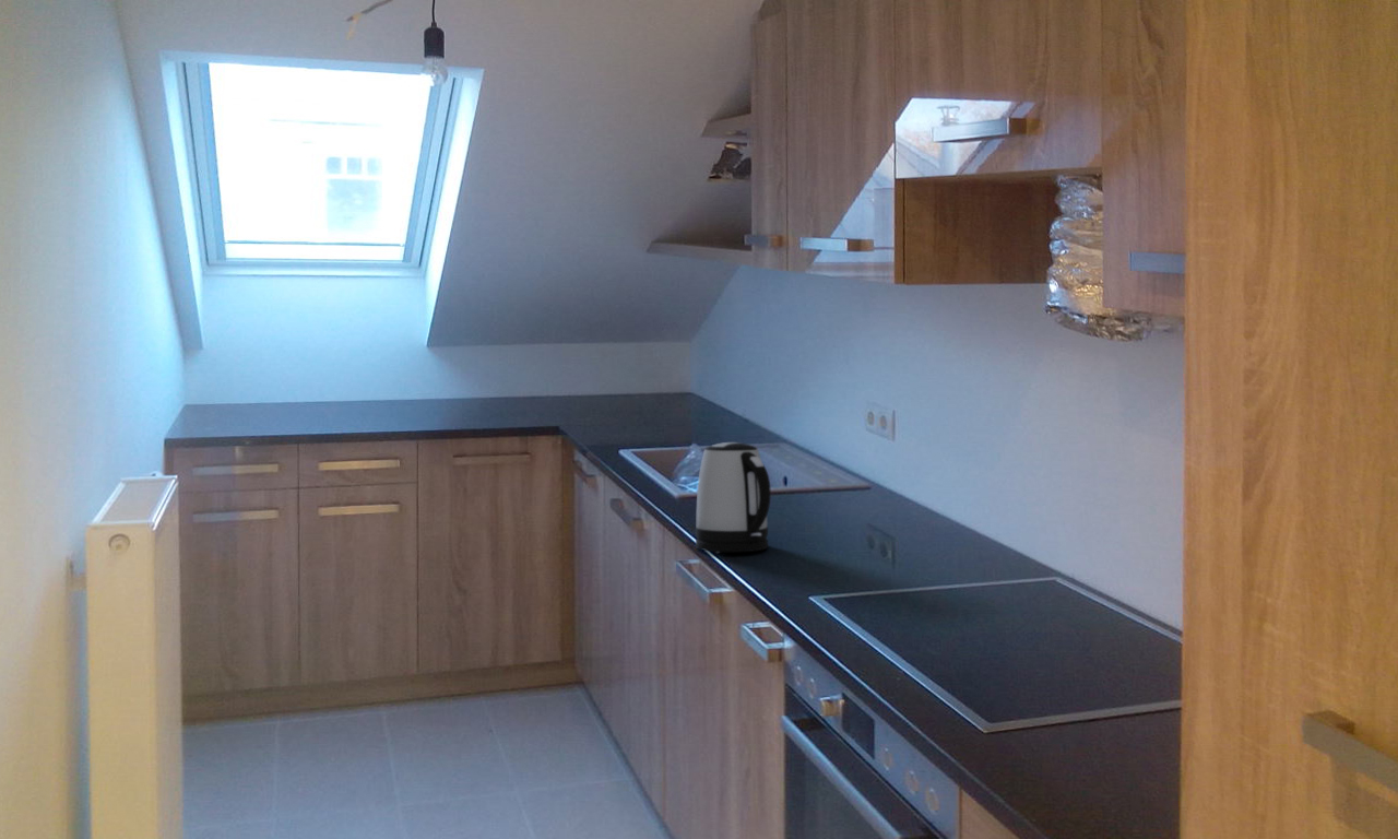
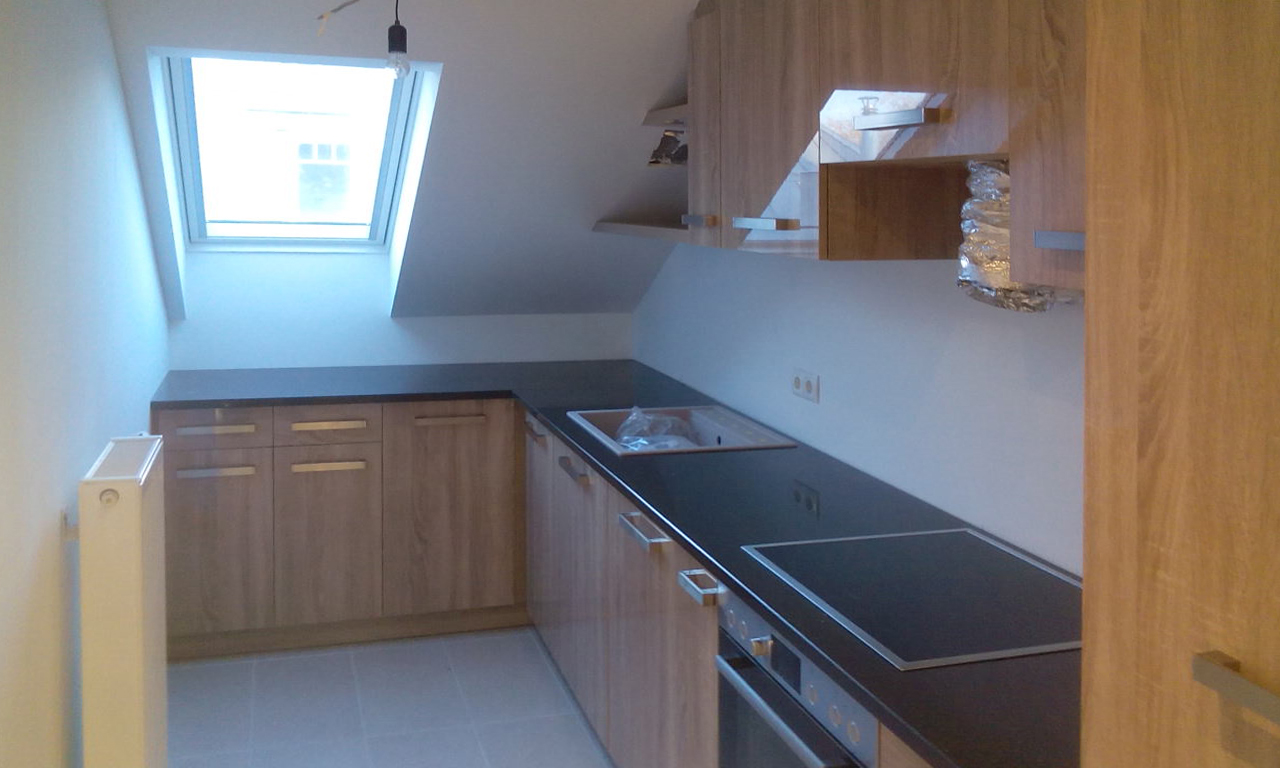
- kettle [695,441,772,554]
